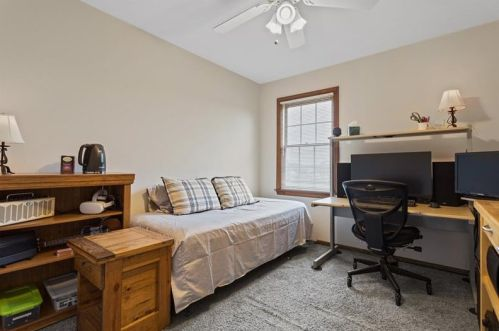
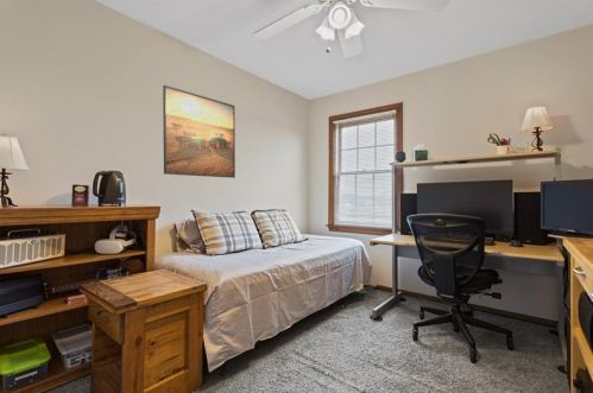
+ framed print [162,84,236,179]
